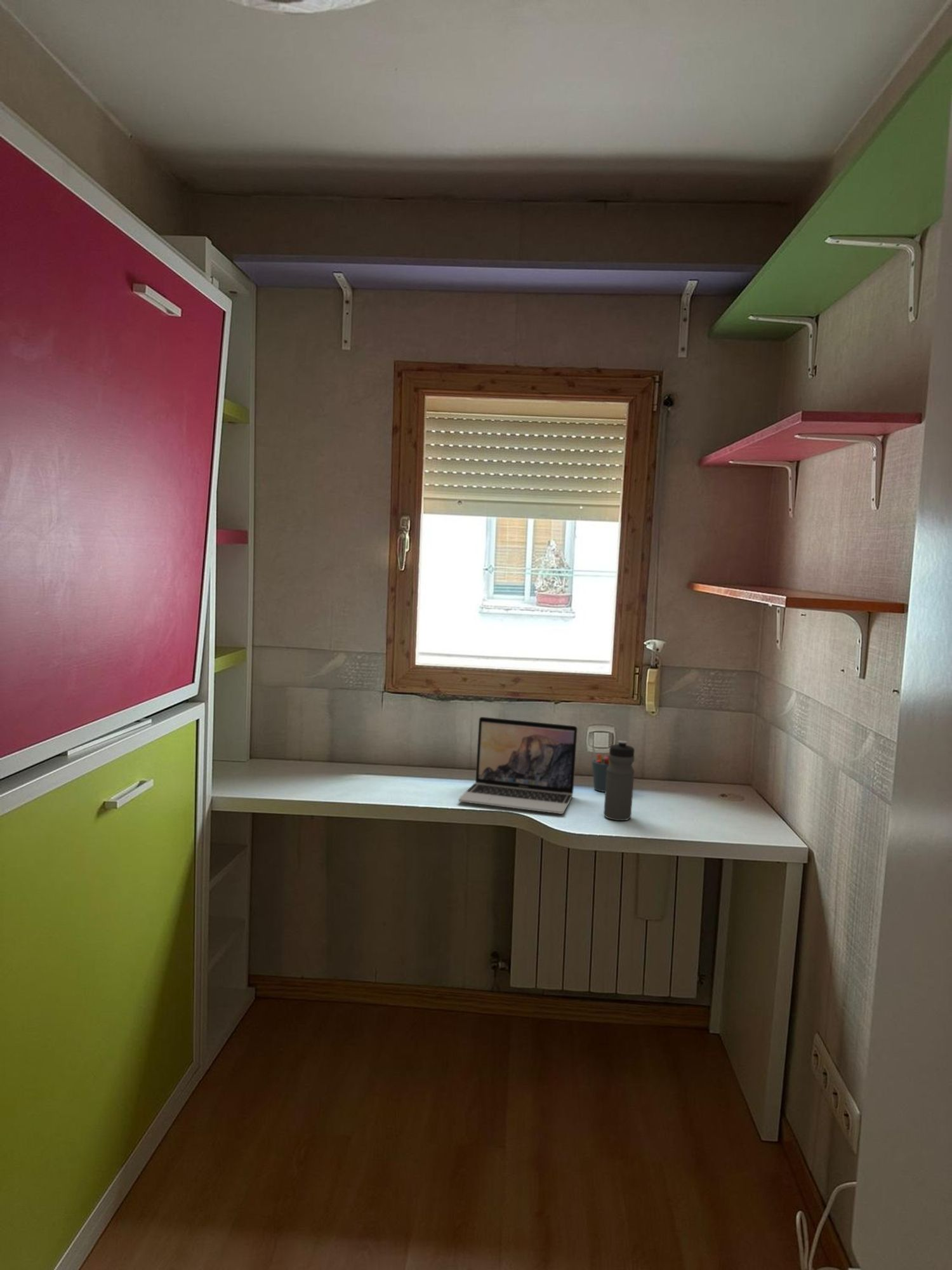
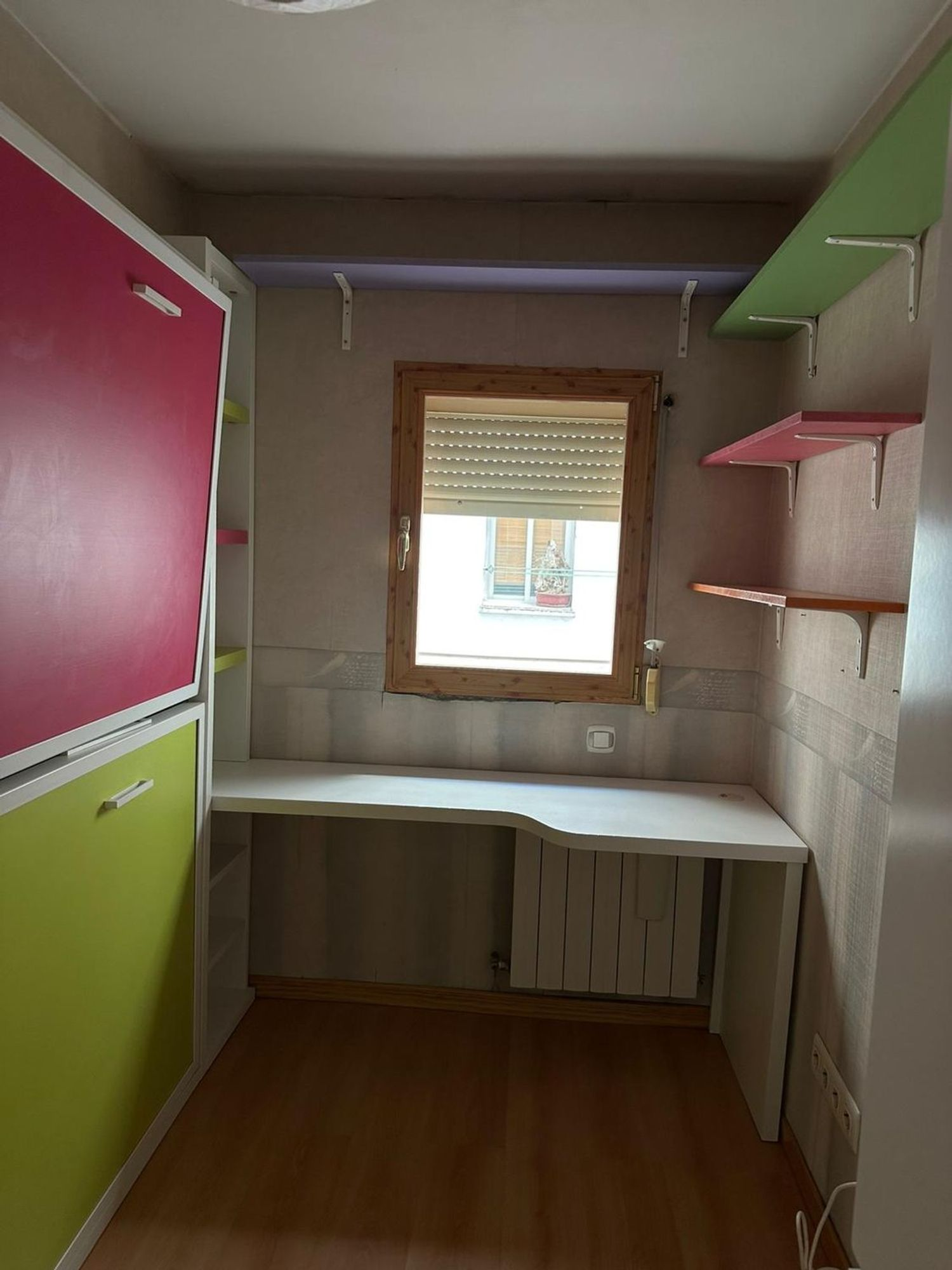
- laptop [458,716,578,814]
- pen holder [591,744,610,792]
- water bottle [603,740,635,821]
